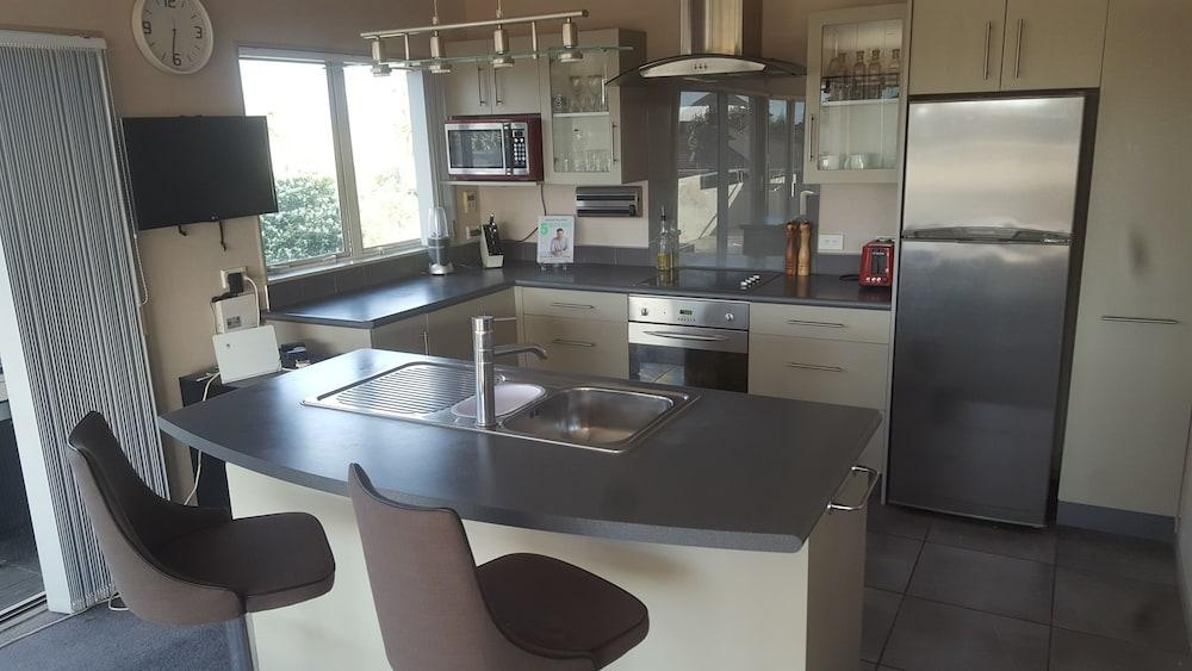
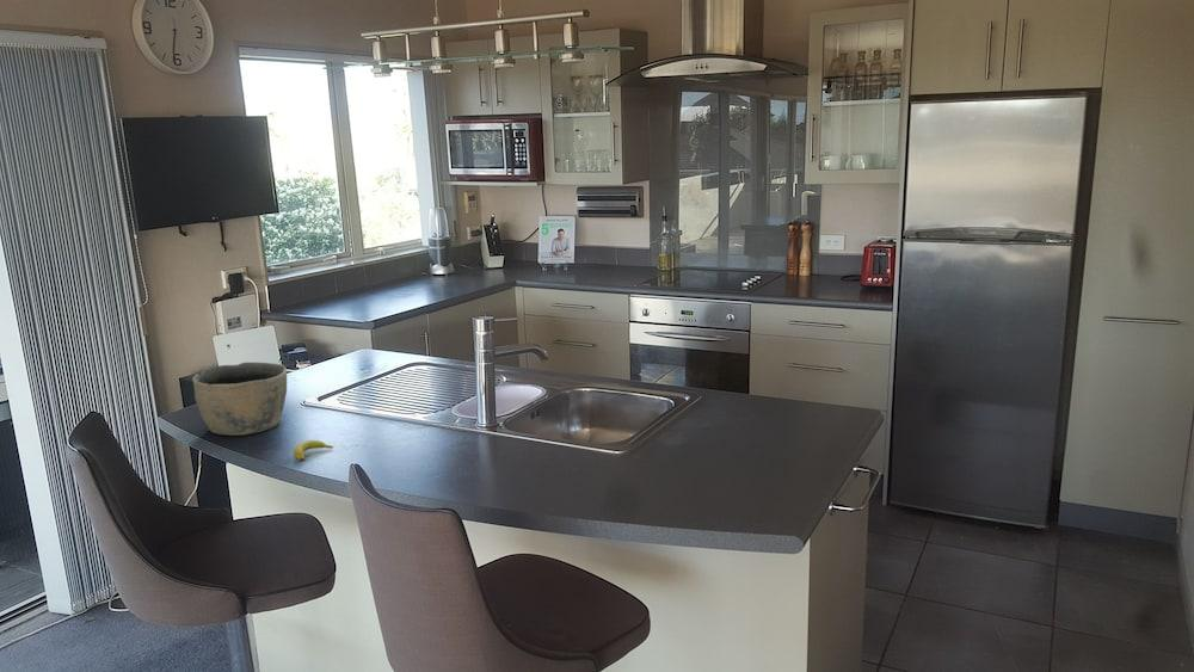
+ banana [293,439,334,462]
+ bowl [191,362,288,437]
